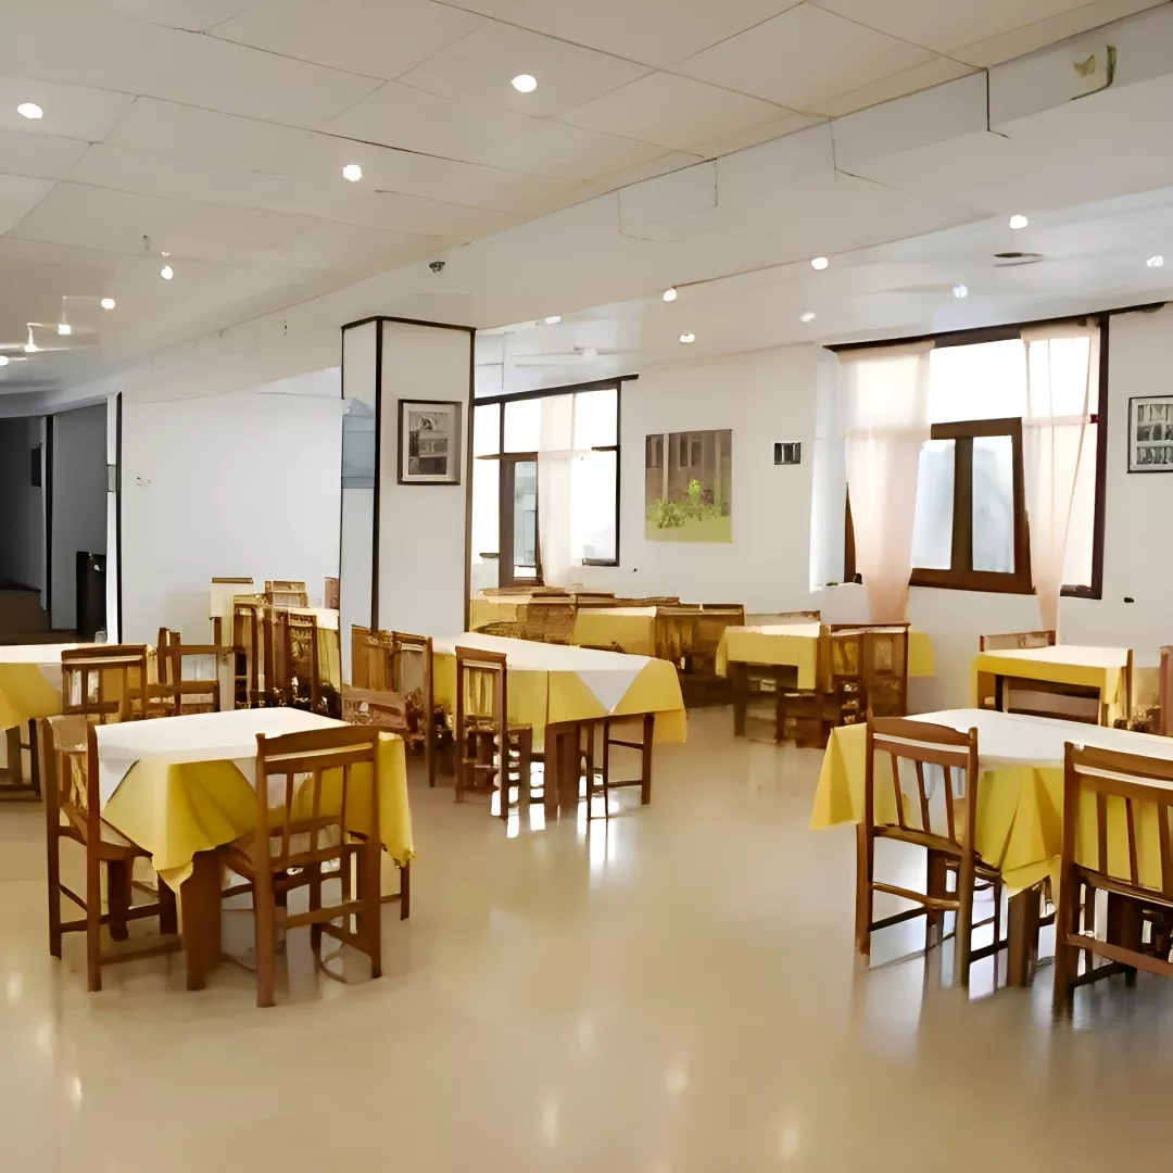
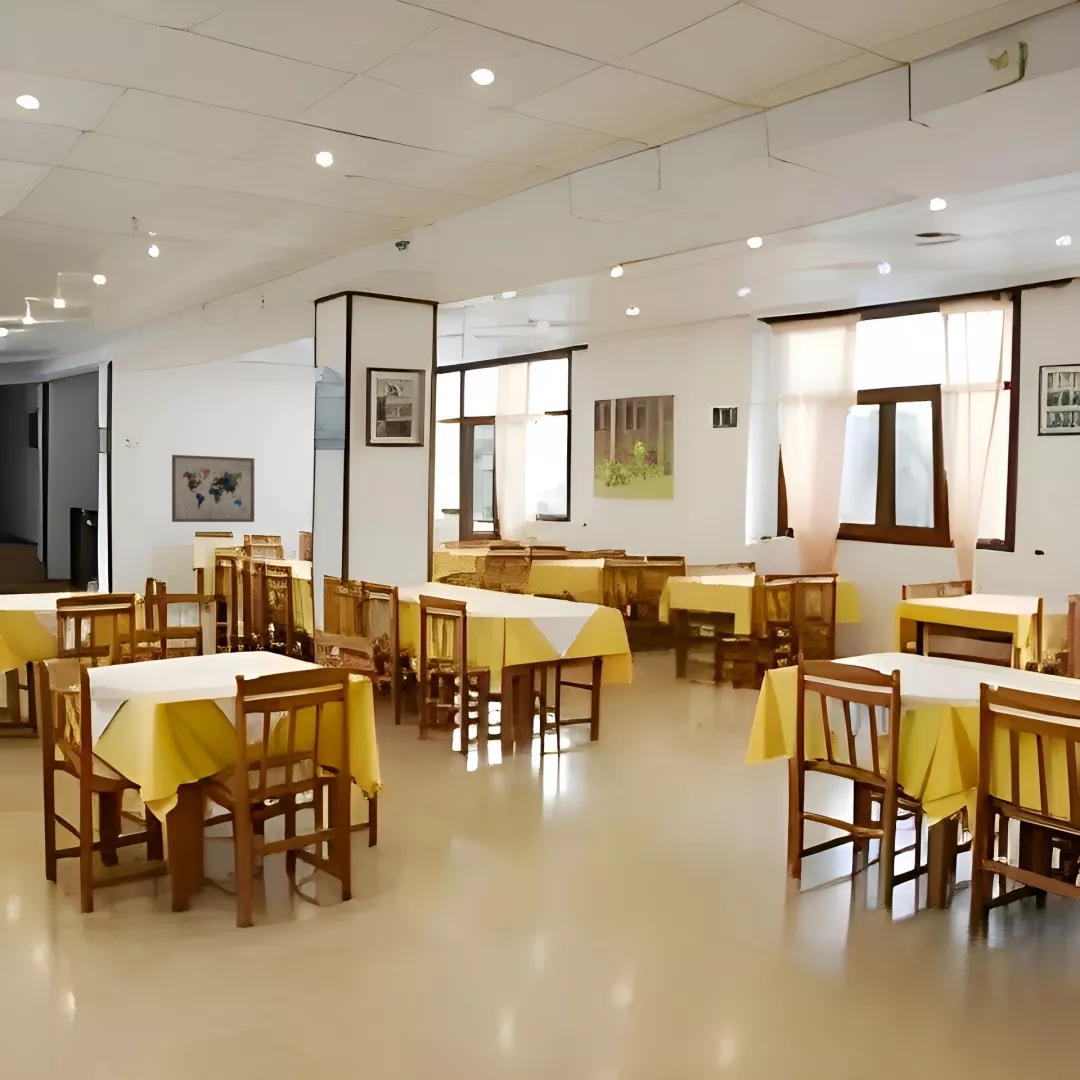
+ wall art [171,454,255,523]
